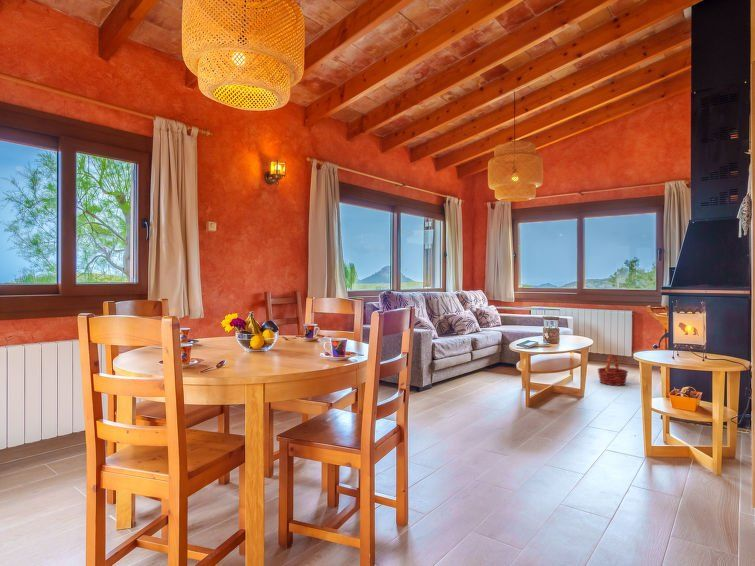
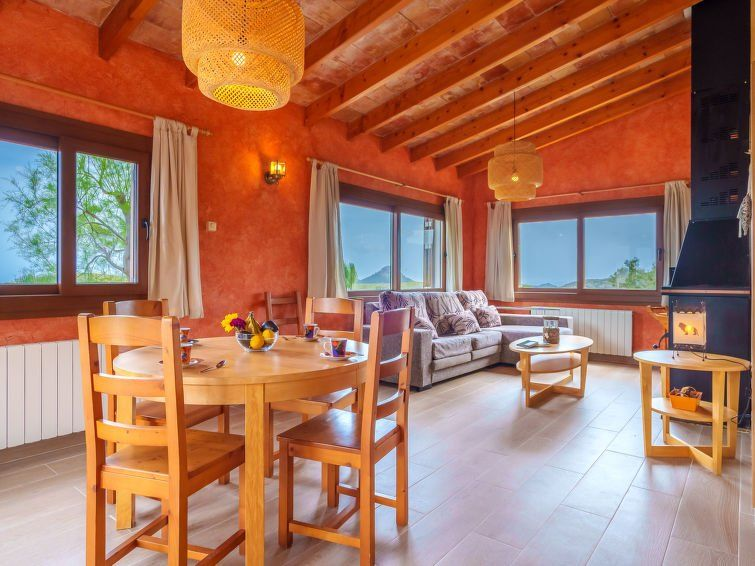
- basket [596,353,629,387]
